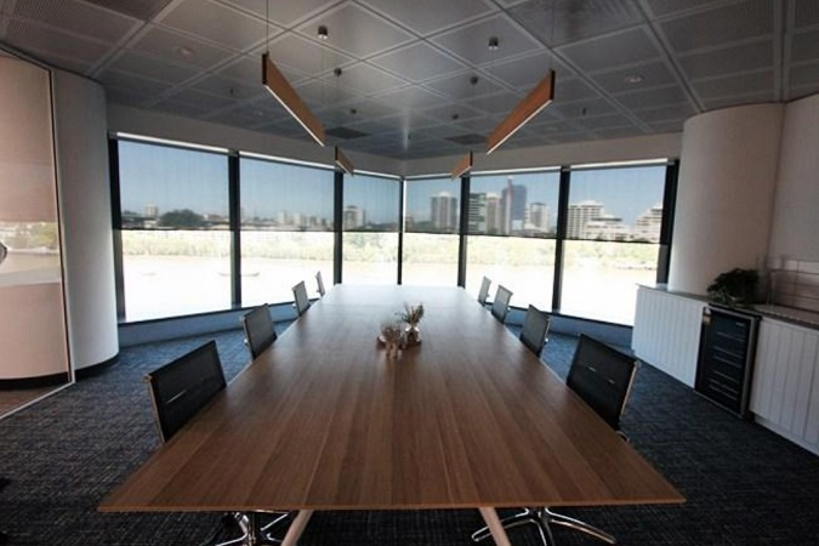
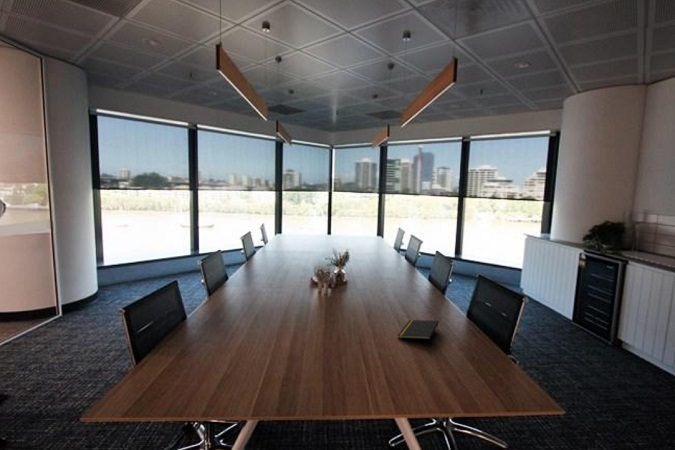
+ notepad [397,319,440,340]
